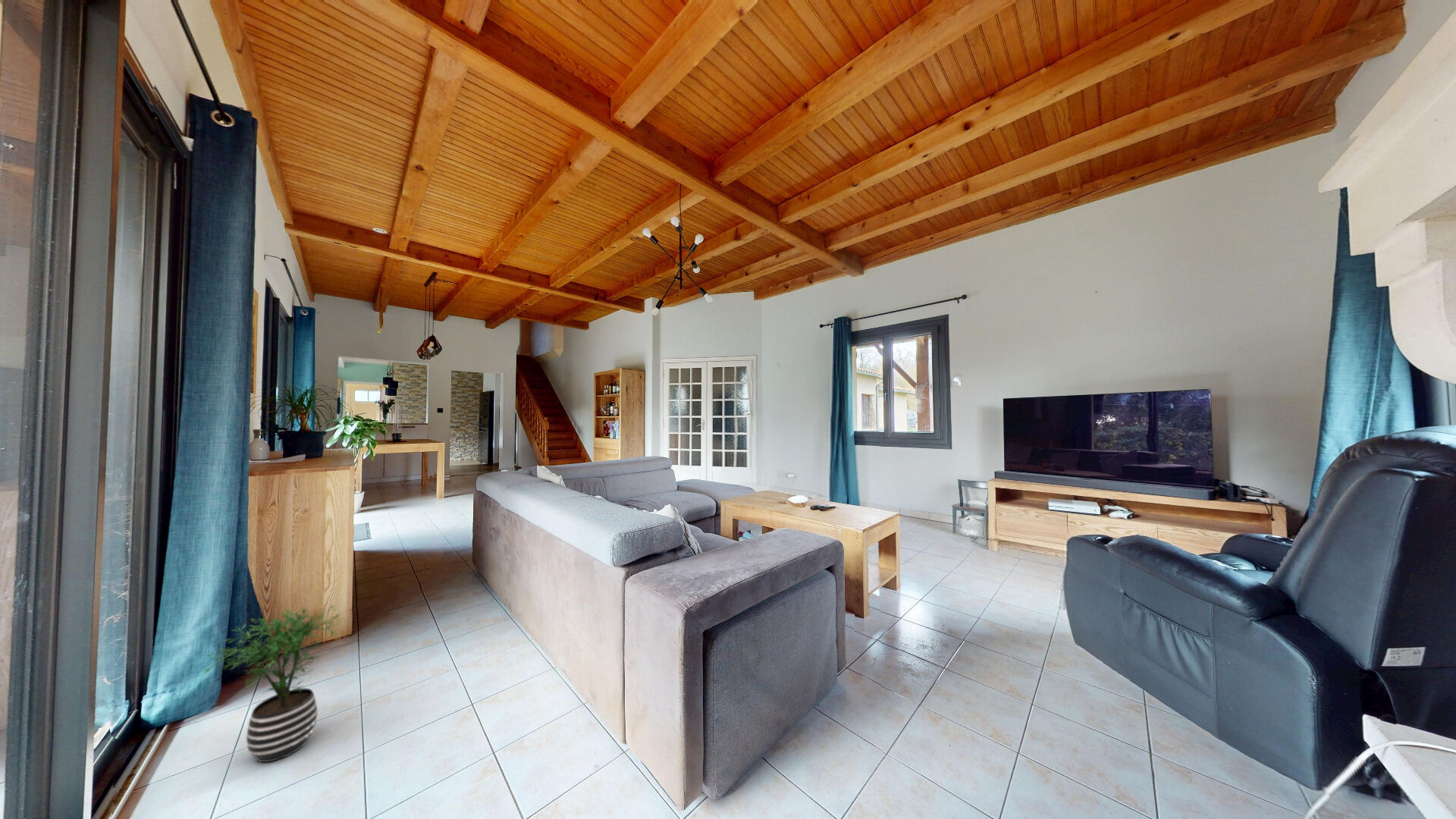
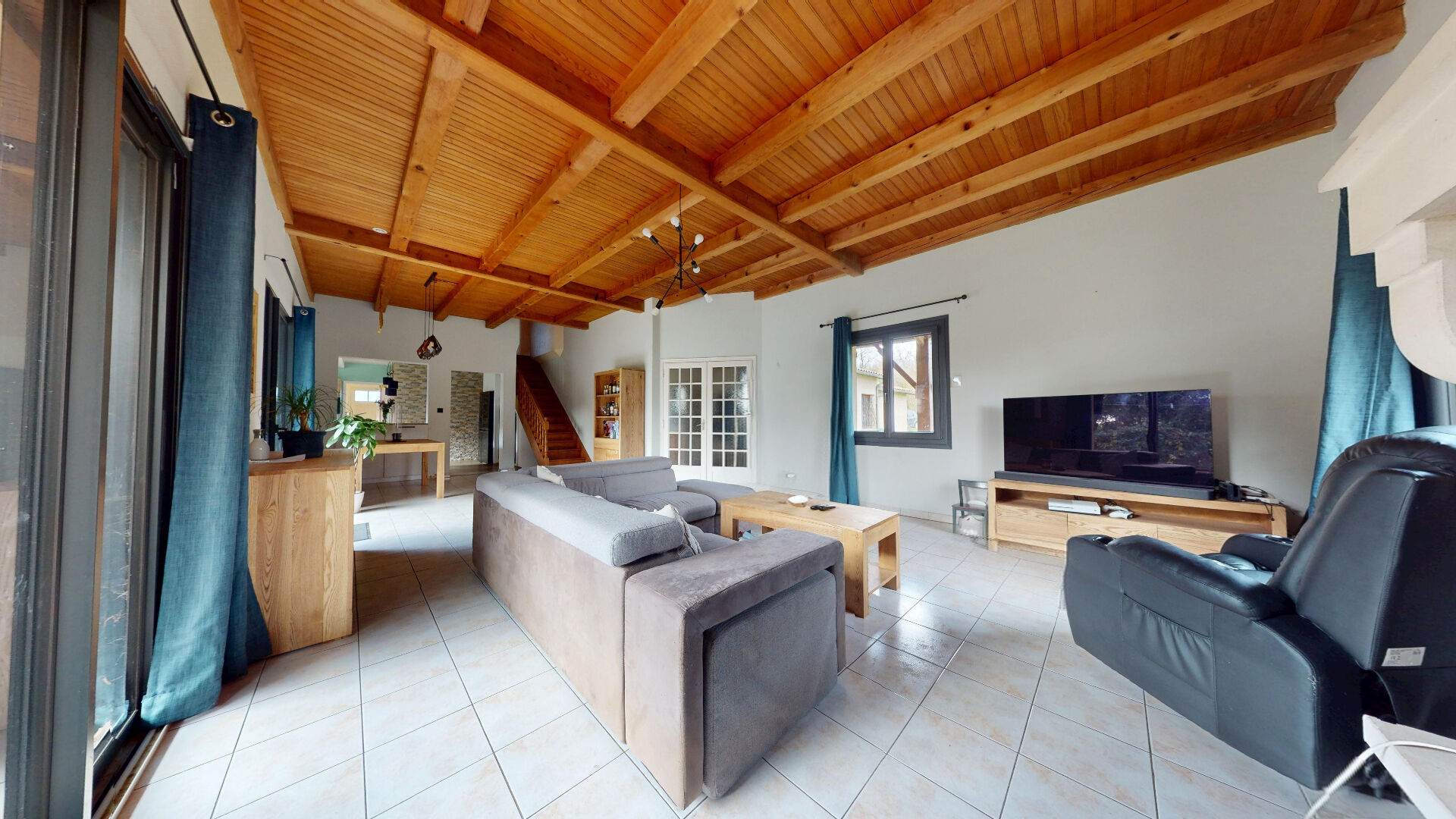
- potted plant [202,604,342,763]
